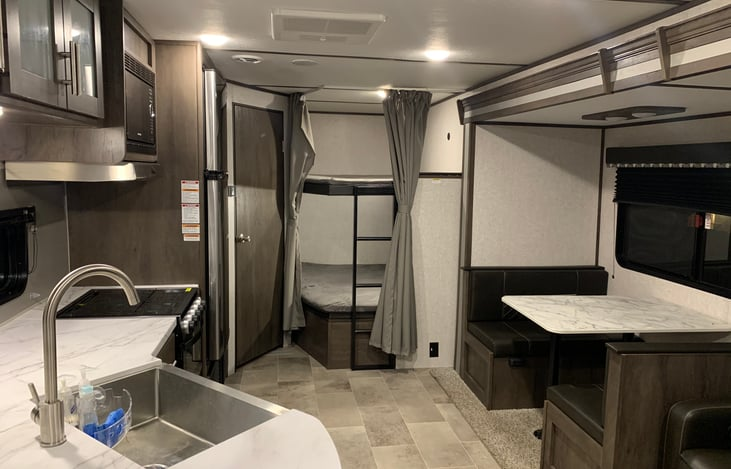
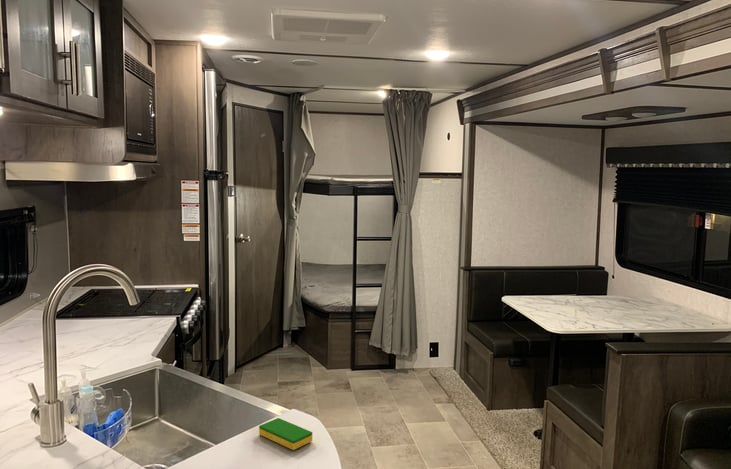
+ dish sponge [258,417,313,451]
